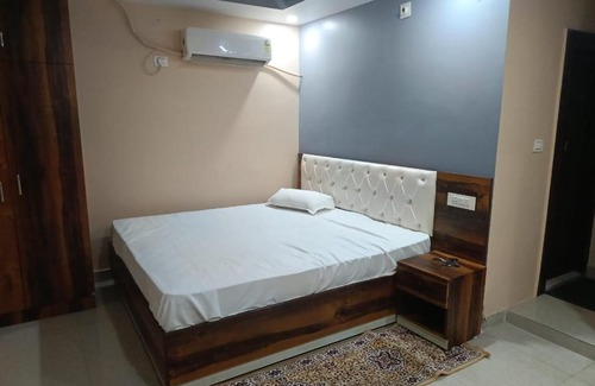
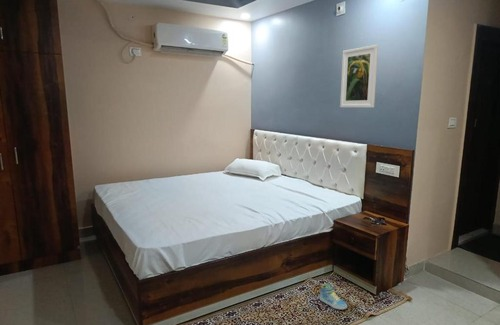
+ sneaker [318,282,348,311]
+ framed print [339,44,379,109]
